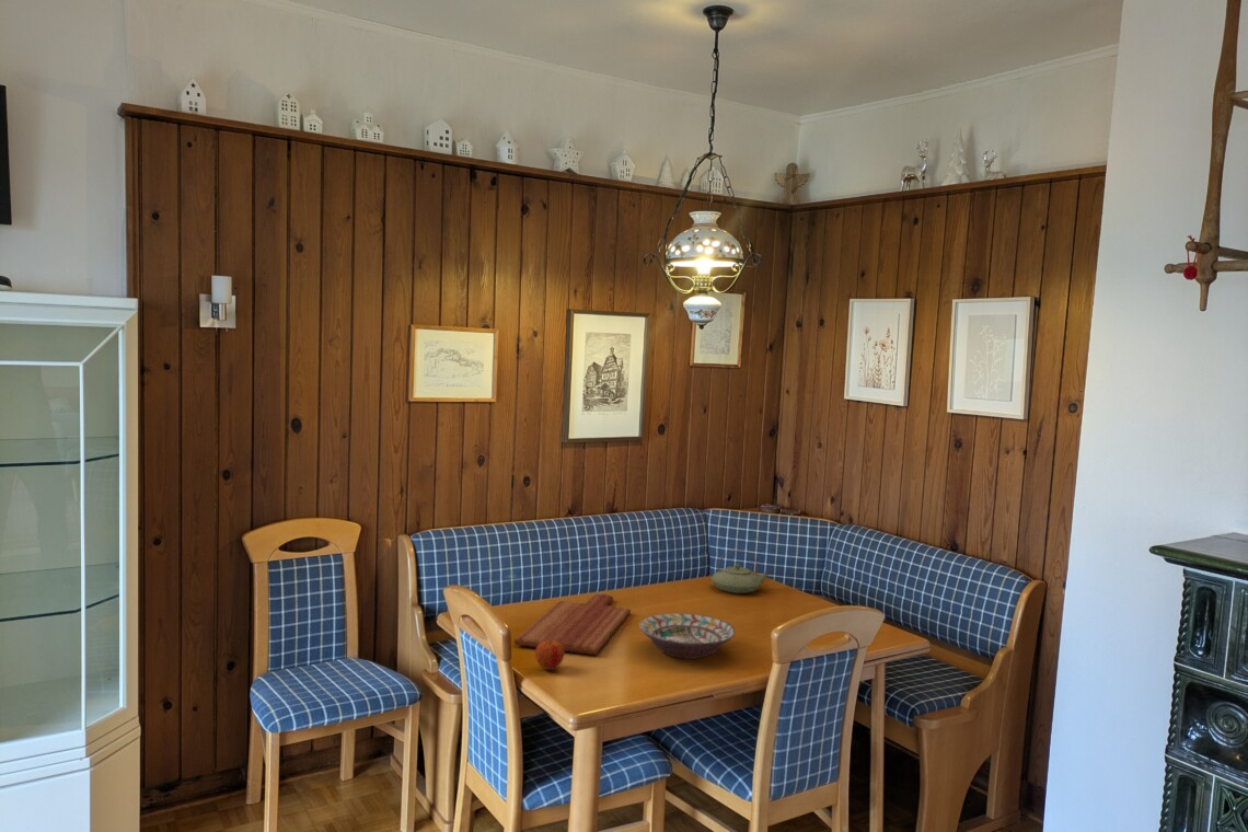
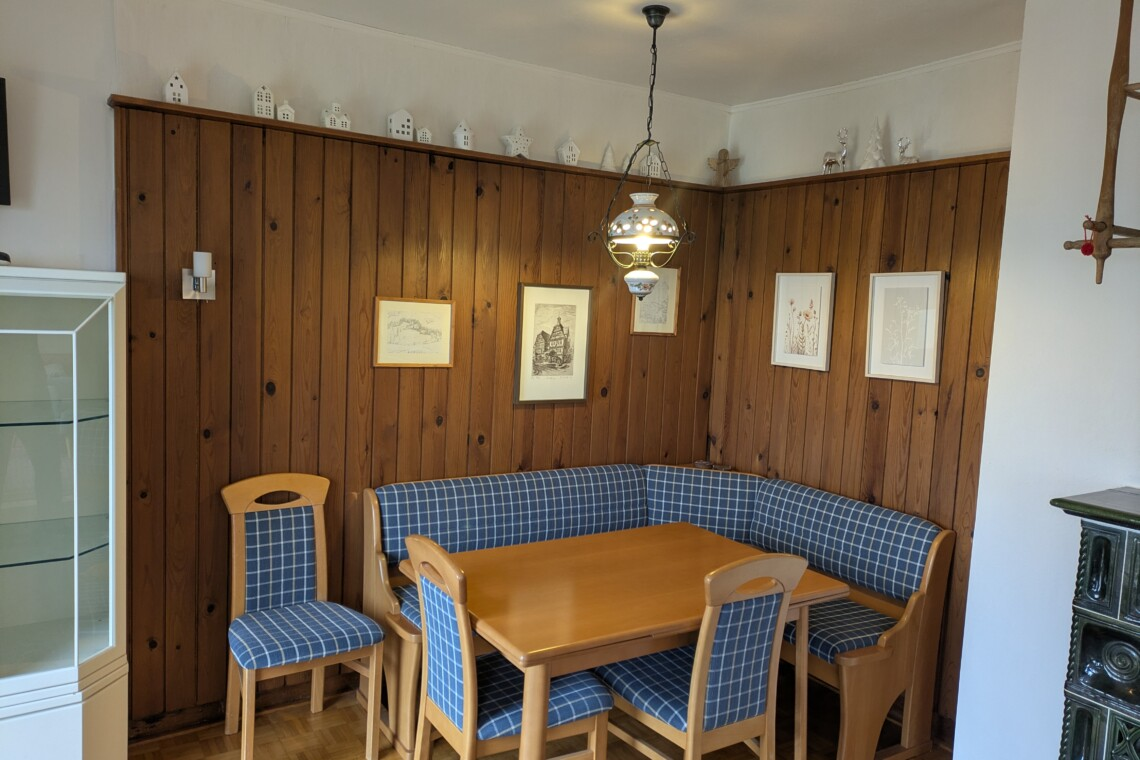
- apple [534,640,566,671]
- decorative bowl [638,612,737,660]
- cutting board [513,593,632,656]
- teapot [710,548,771,594]
